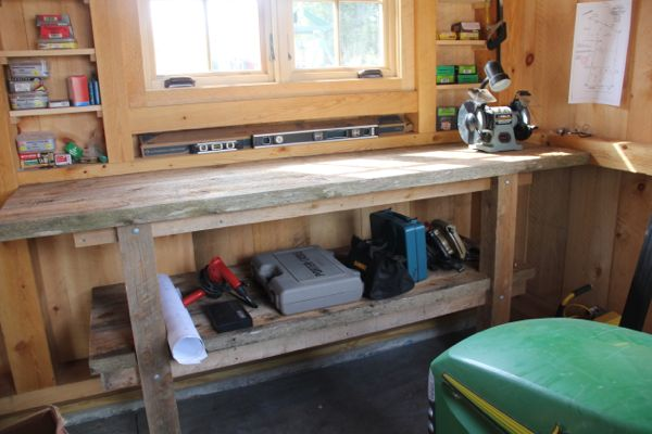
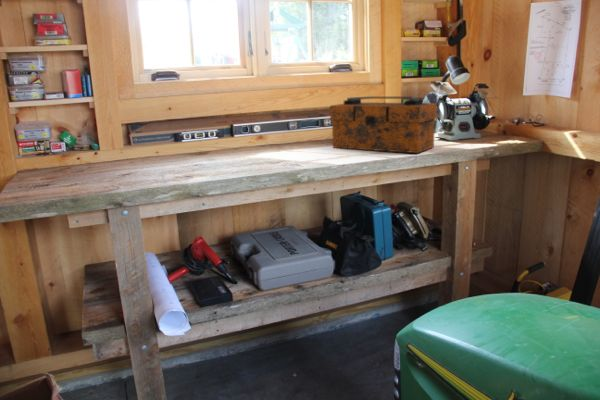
+ tool box [329,96,438,154]
